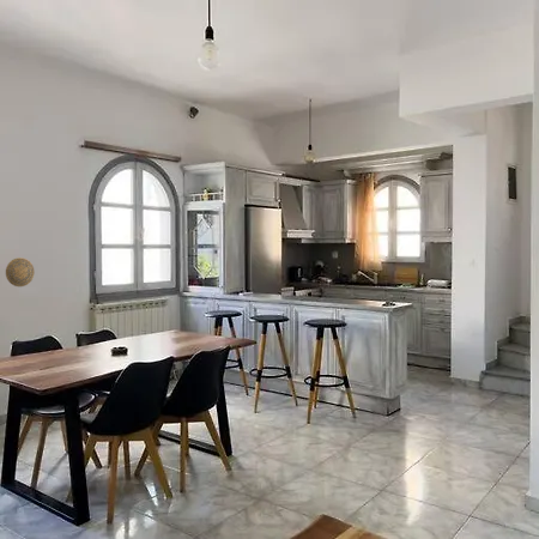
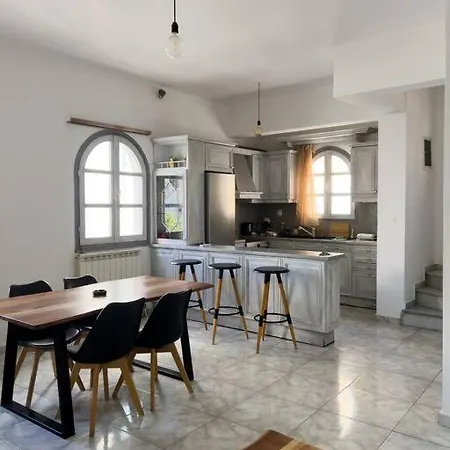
- decorative plate [5,256,36,287]
